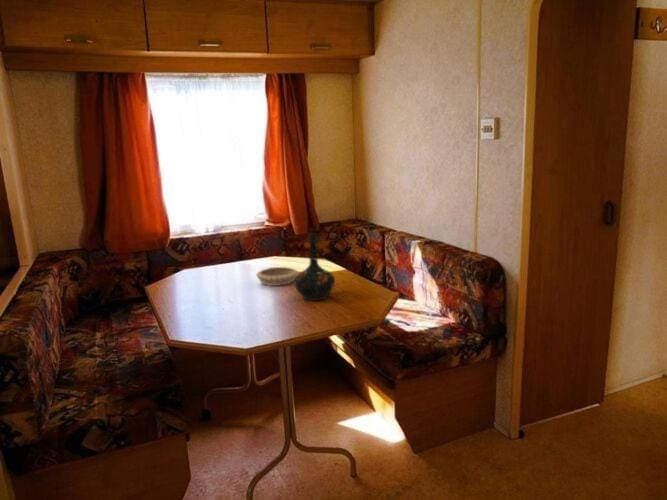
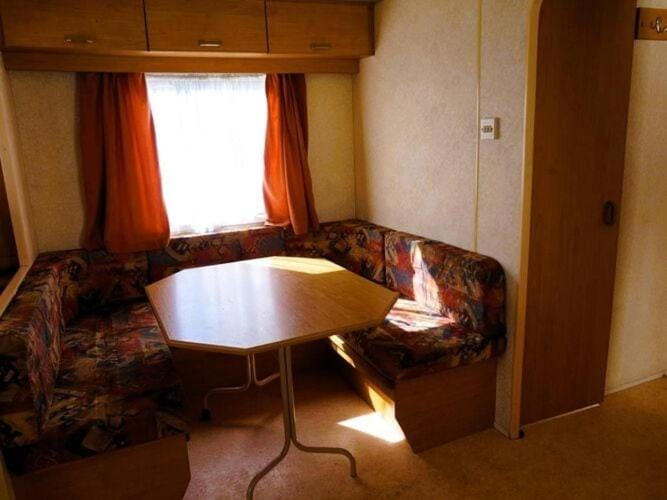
- bottle [293,232,336,302]
- decorative bowl [255,266,298,287]
